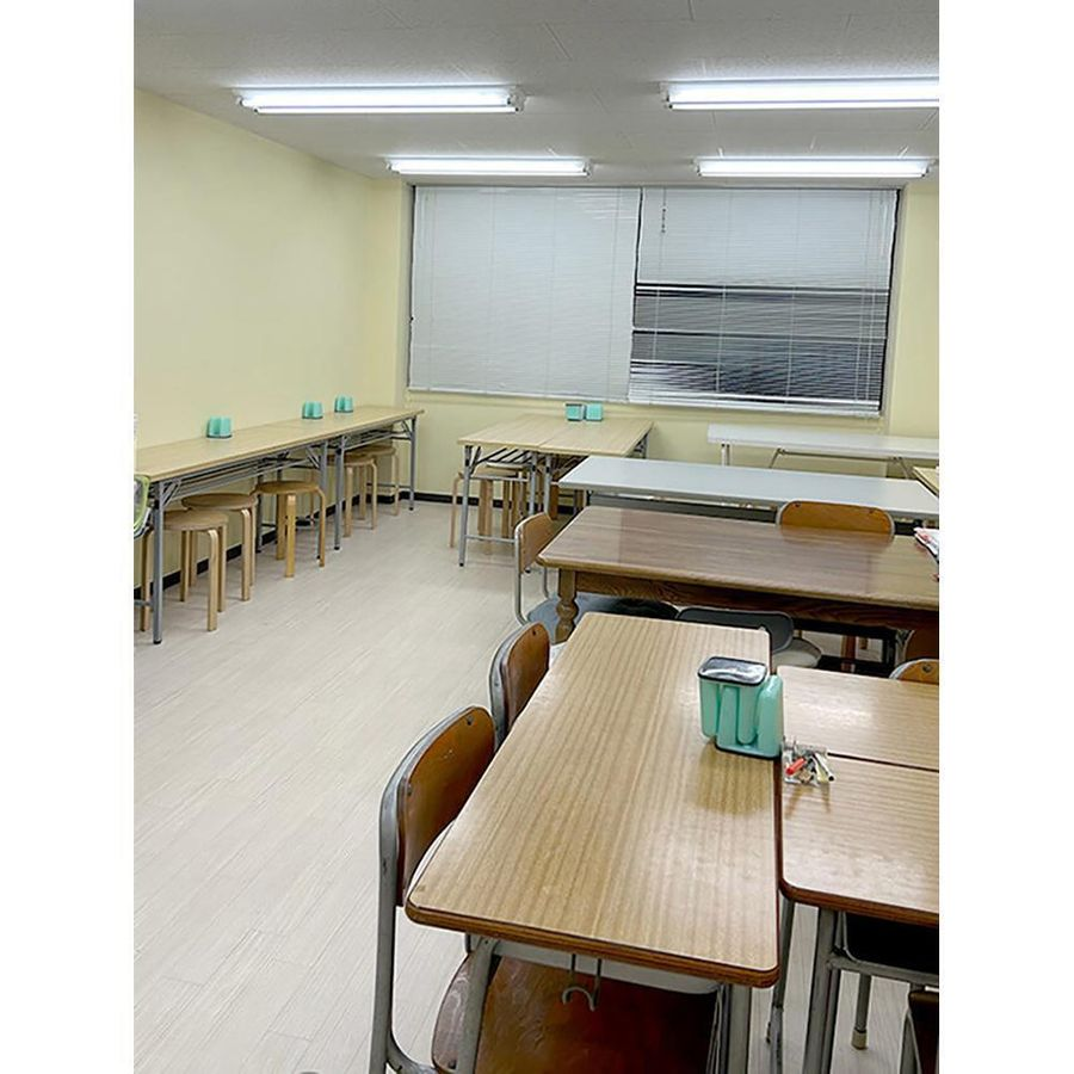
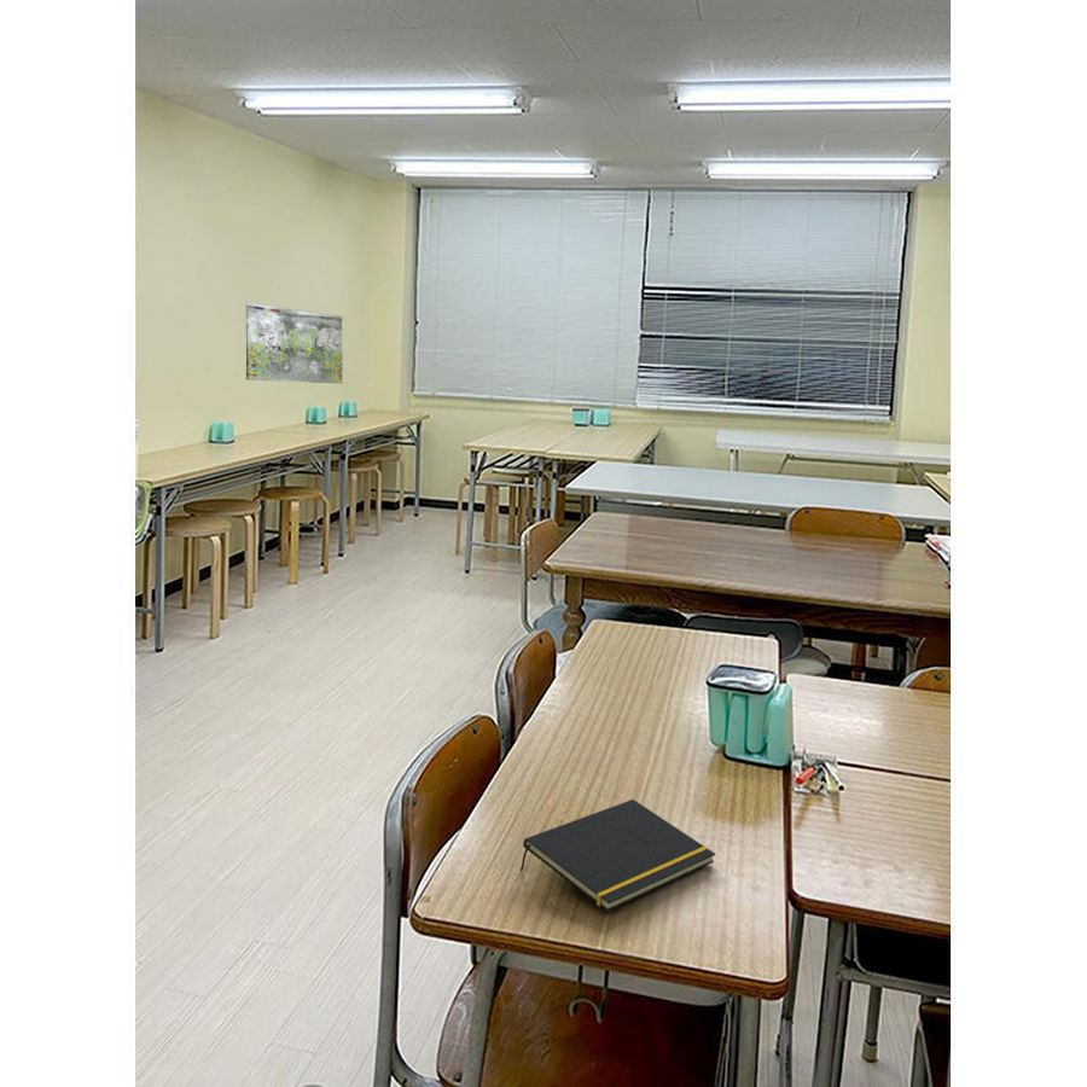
+ notepad [519,798,716,913]
+ map [245,302,344,384]
